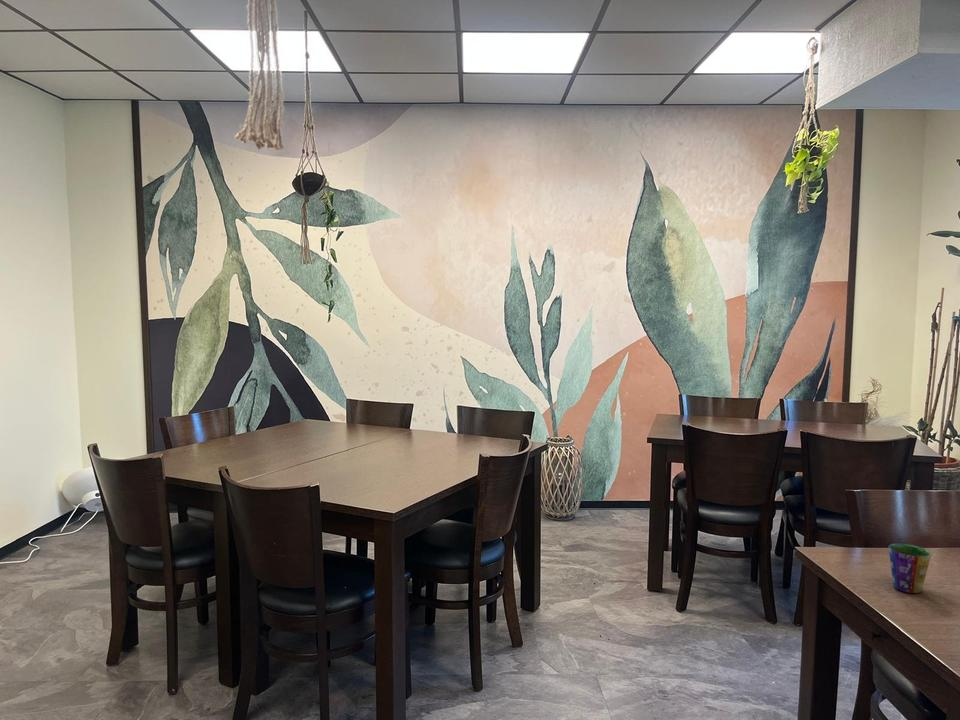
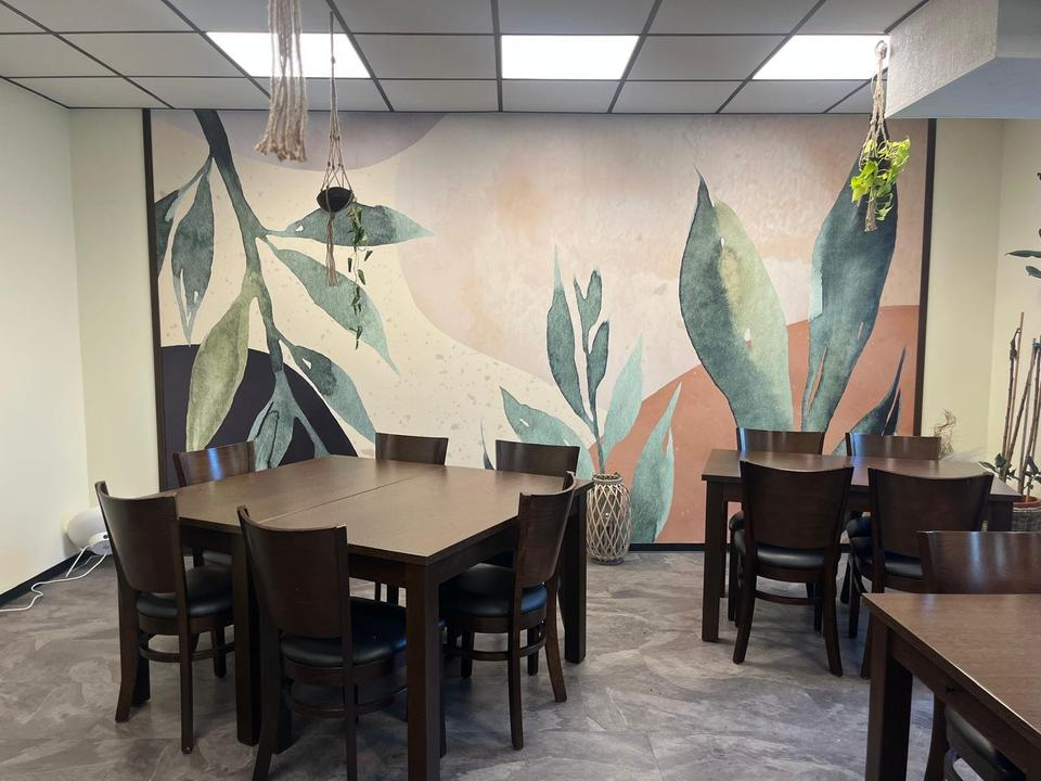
- cup [887,543,932,594]
